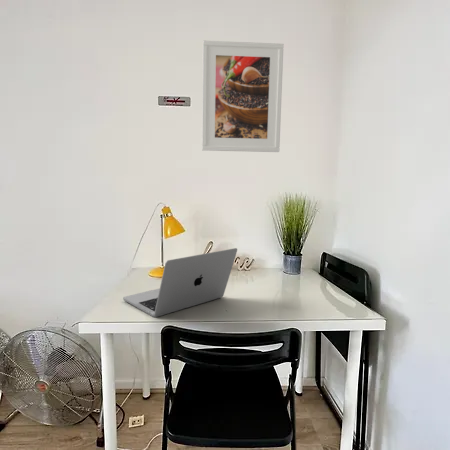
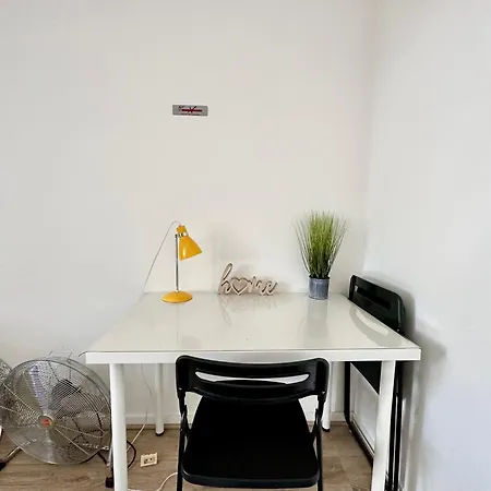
- laptop [122,247,238,318]
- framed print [201,40,285,153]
